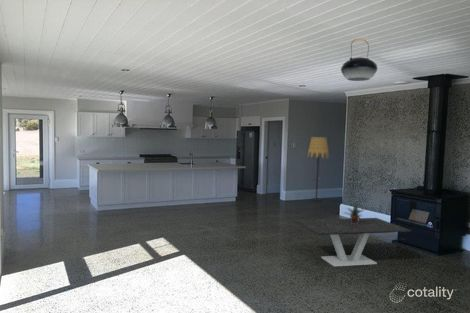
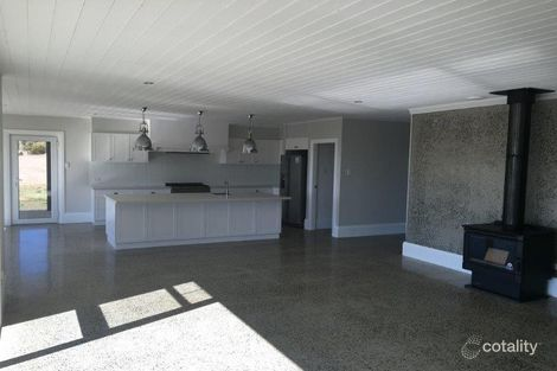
- pendant light [340,38,378,82]
- floor lamp [306,136,330,202]
- potted plant [342,203,366,224]
- coffee table [293,217,412,267]
